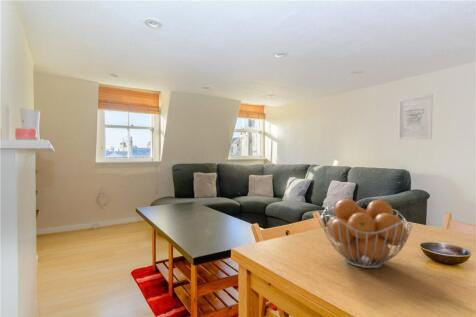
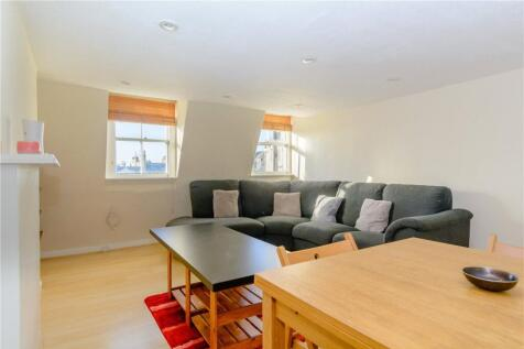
- wall art [397,93,433,141]
- fruit basket [319,198,413,269]
